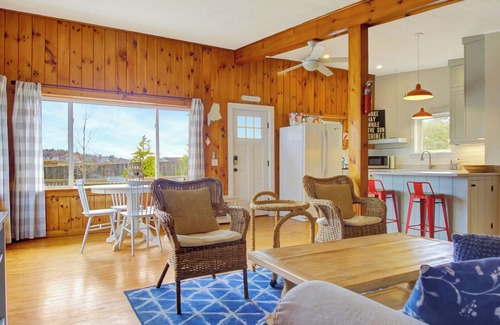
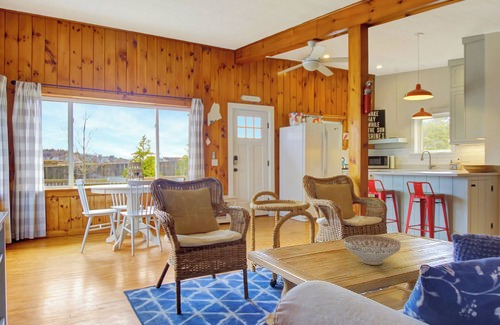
+ decorative bowl [343,234,402,266]
